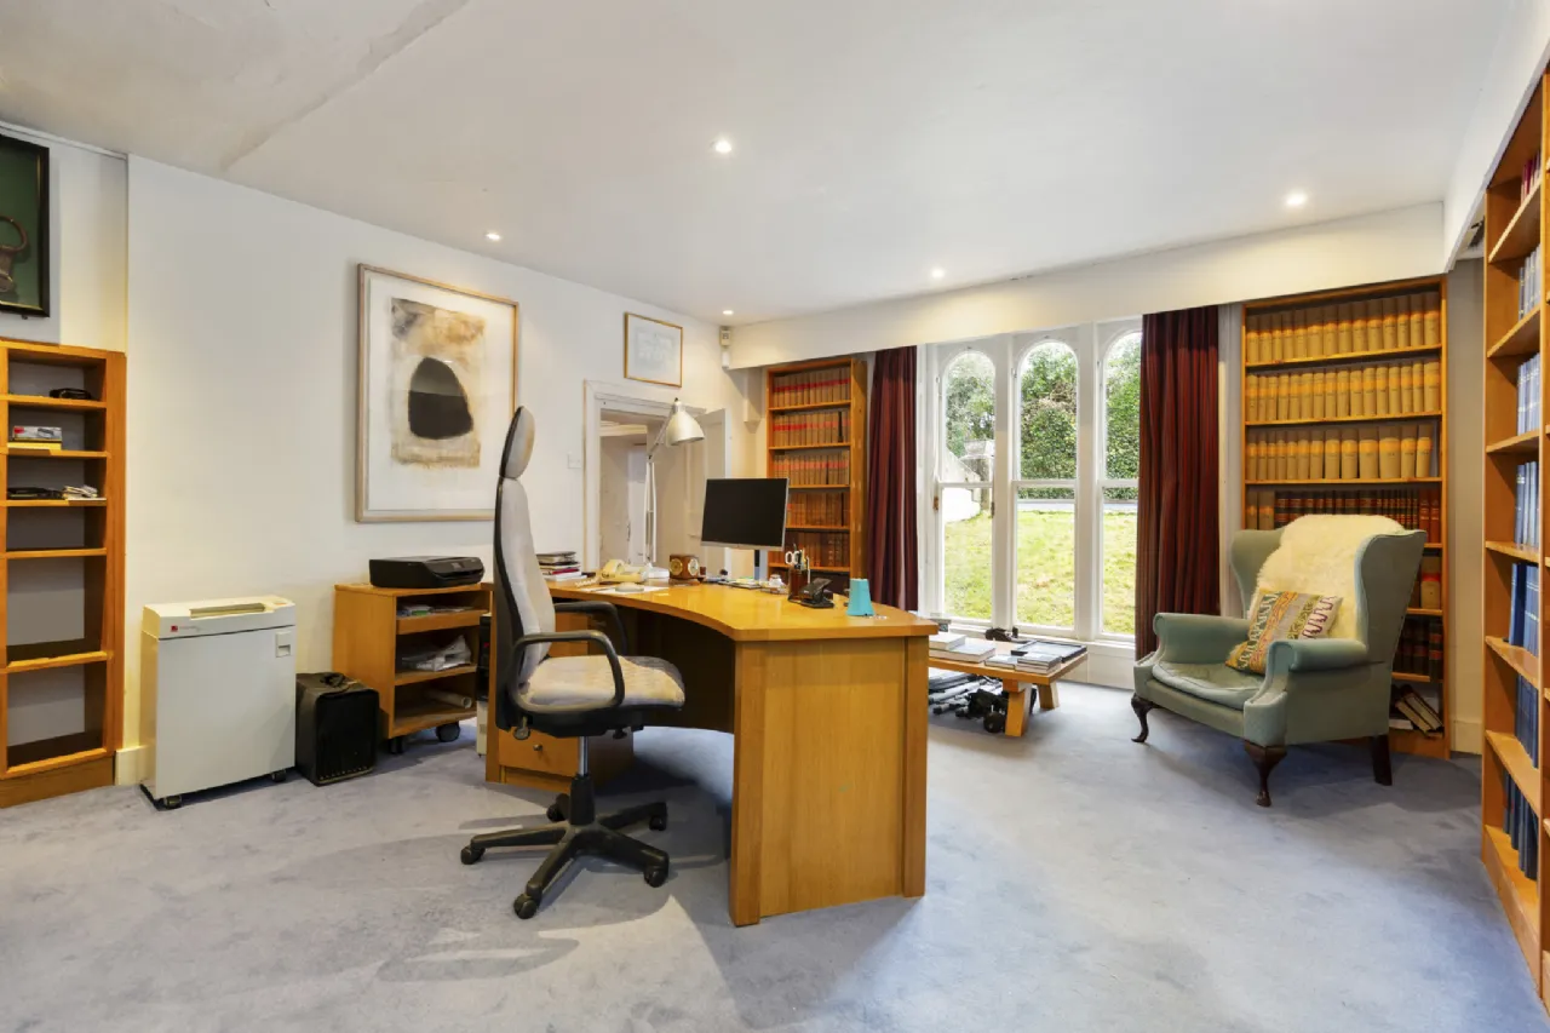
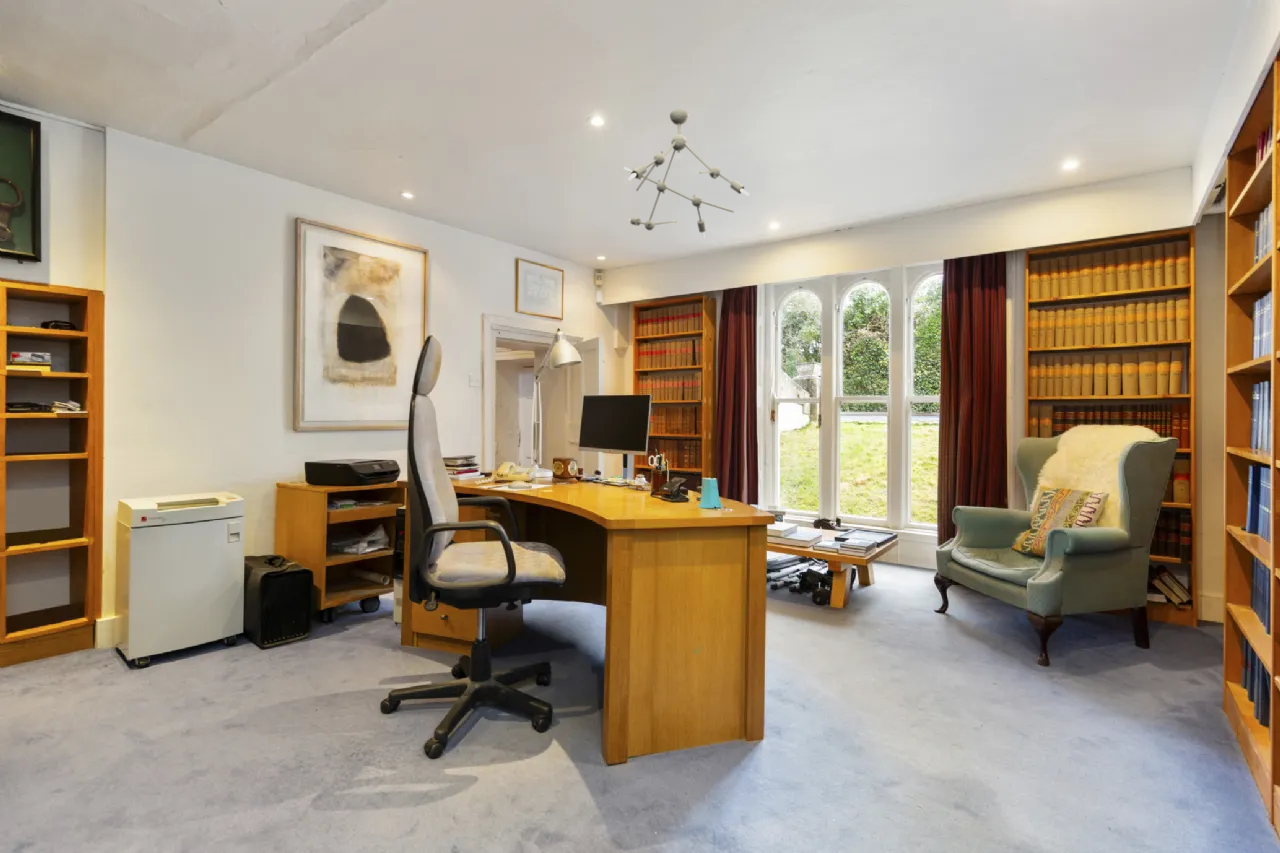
+ ceiling light fixture [623,109,750,240]
